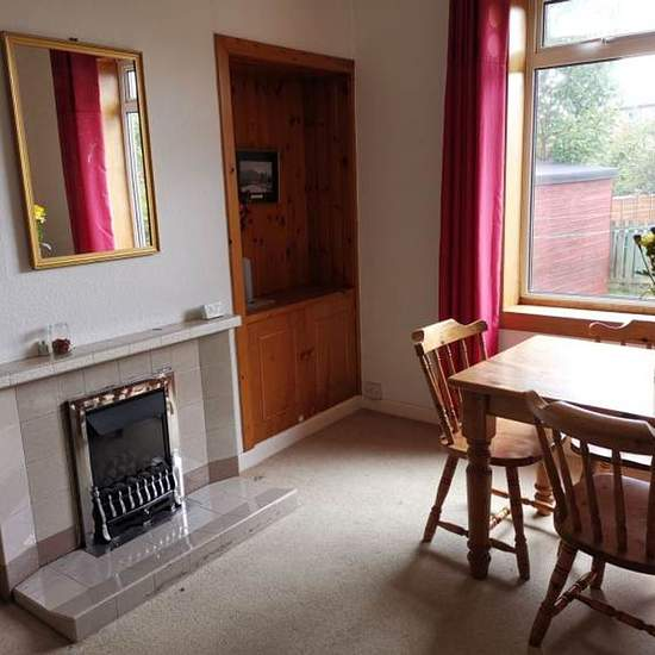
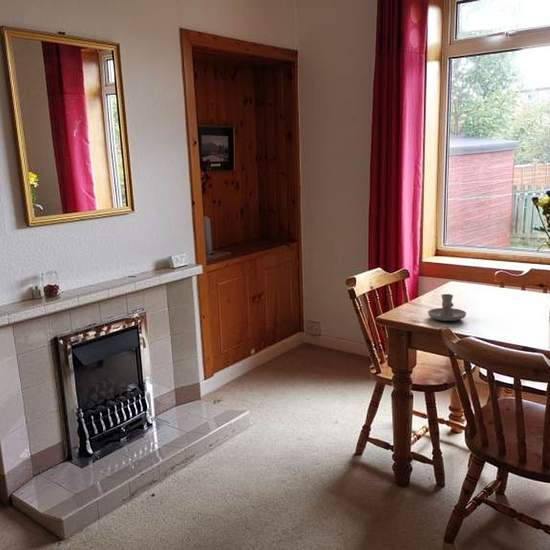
+ candle holder [427,293,467,322]
